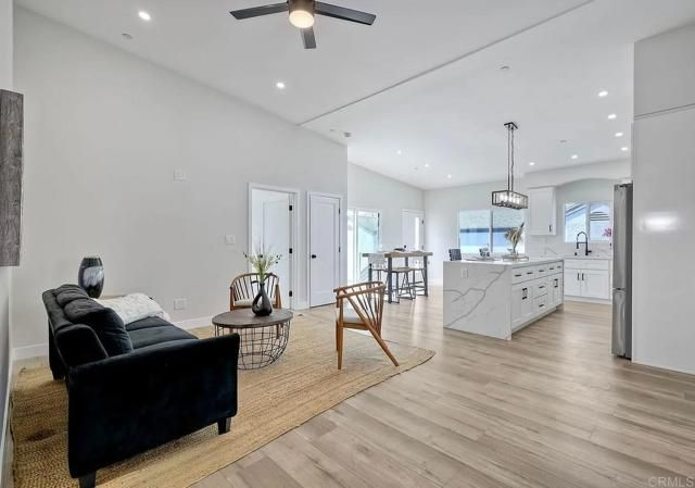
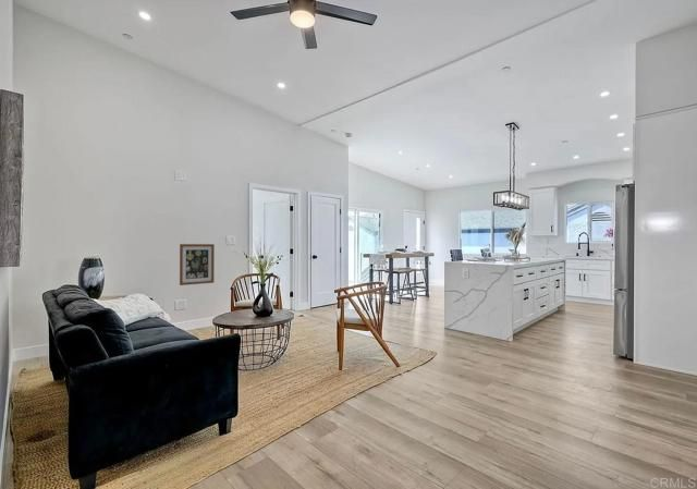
+ wall art [179,243,216,286]
